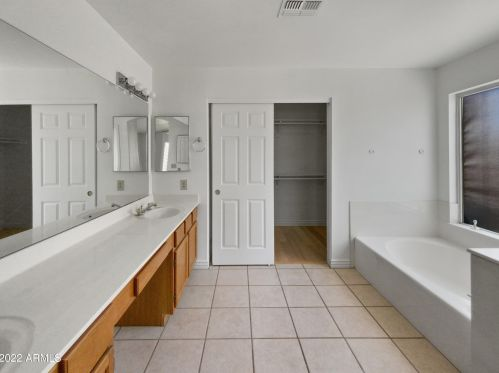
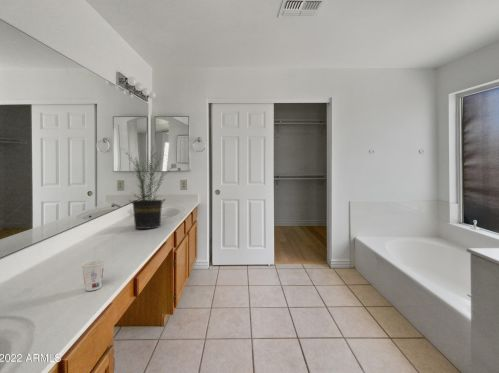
+ cup [80,259,106,292]
+ potted plant [119,146,175,230]
